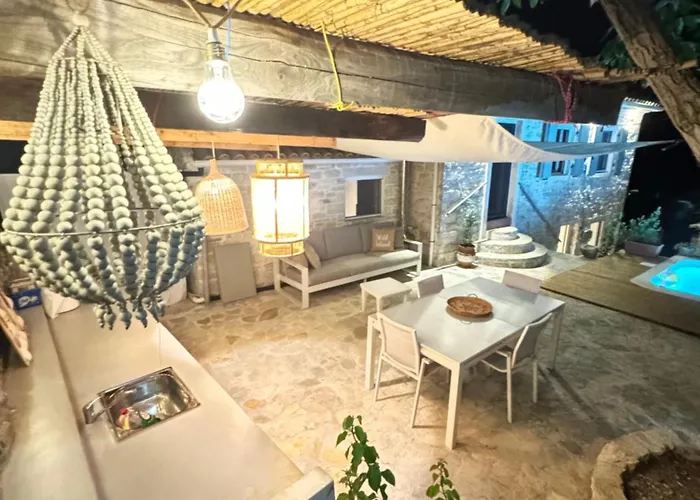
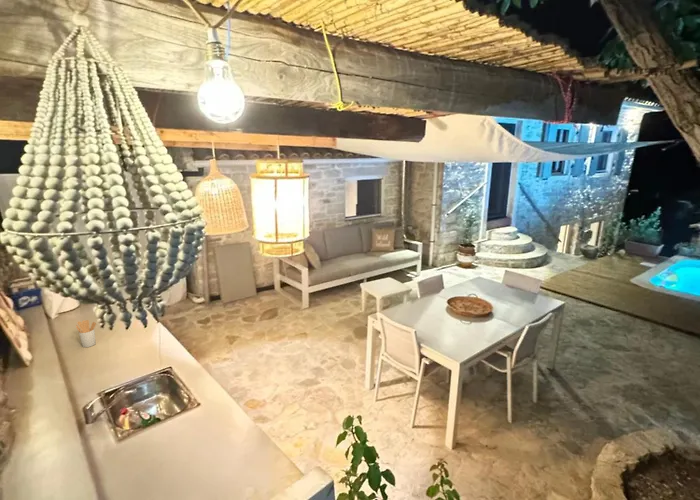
+ utensil holder [75,319,97,348]
